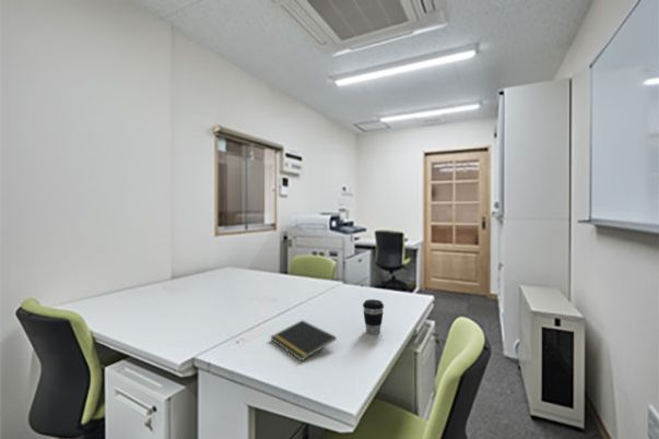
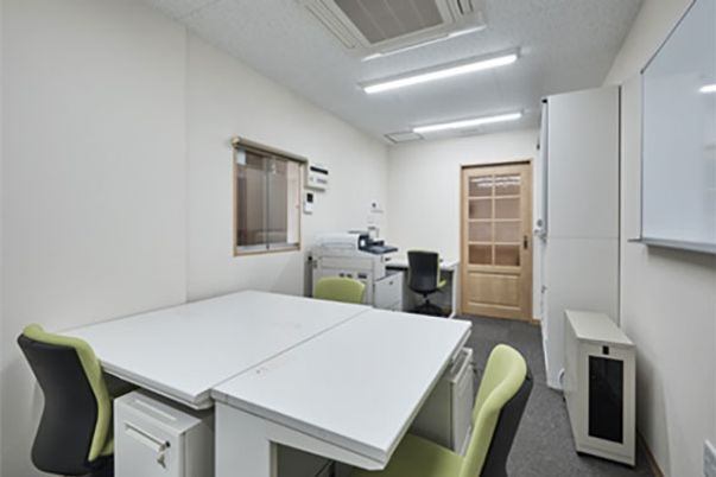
- coffee cup [362,298,385,335]
- notepad [269,319,338,361]
